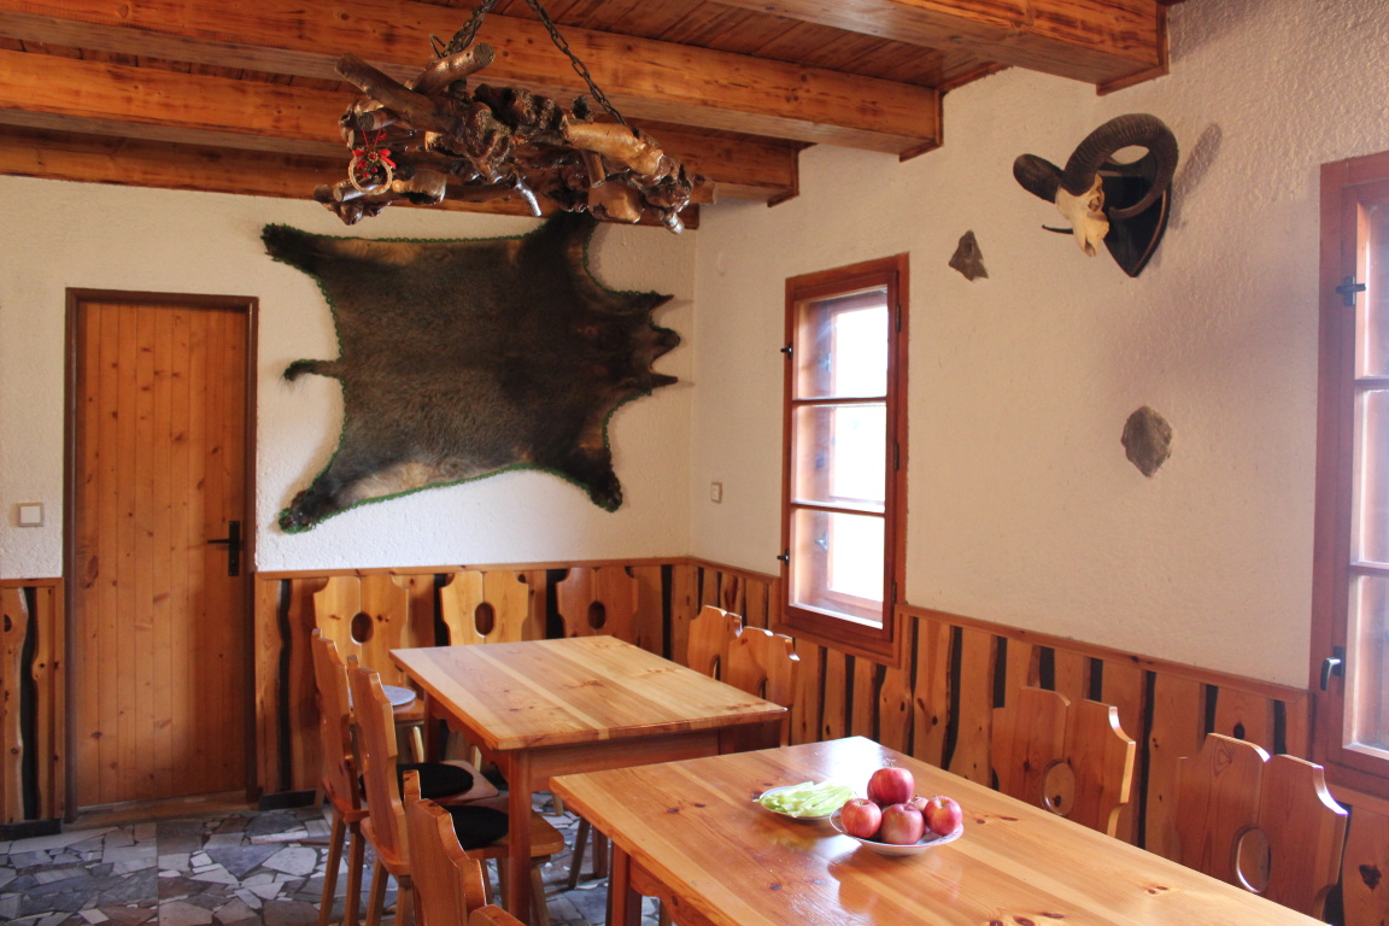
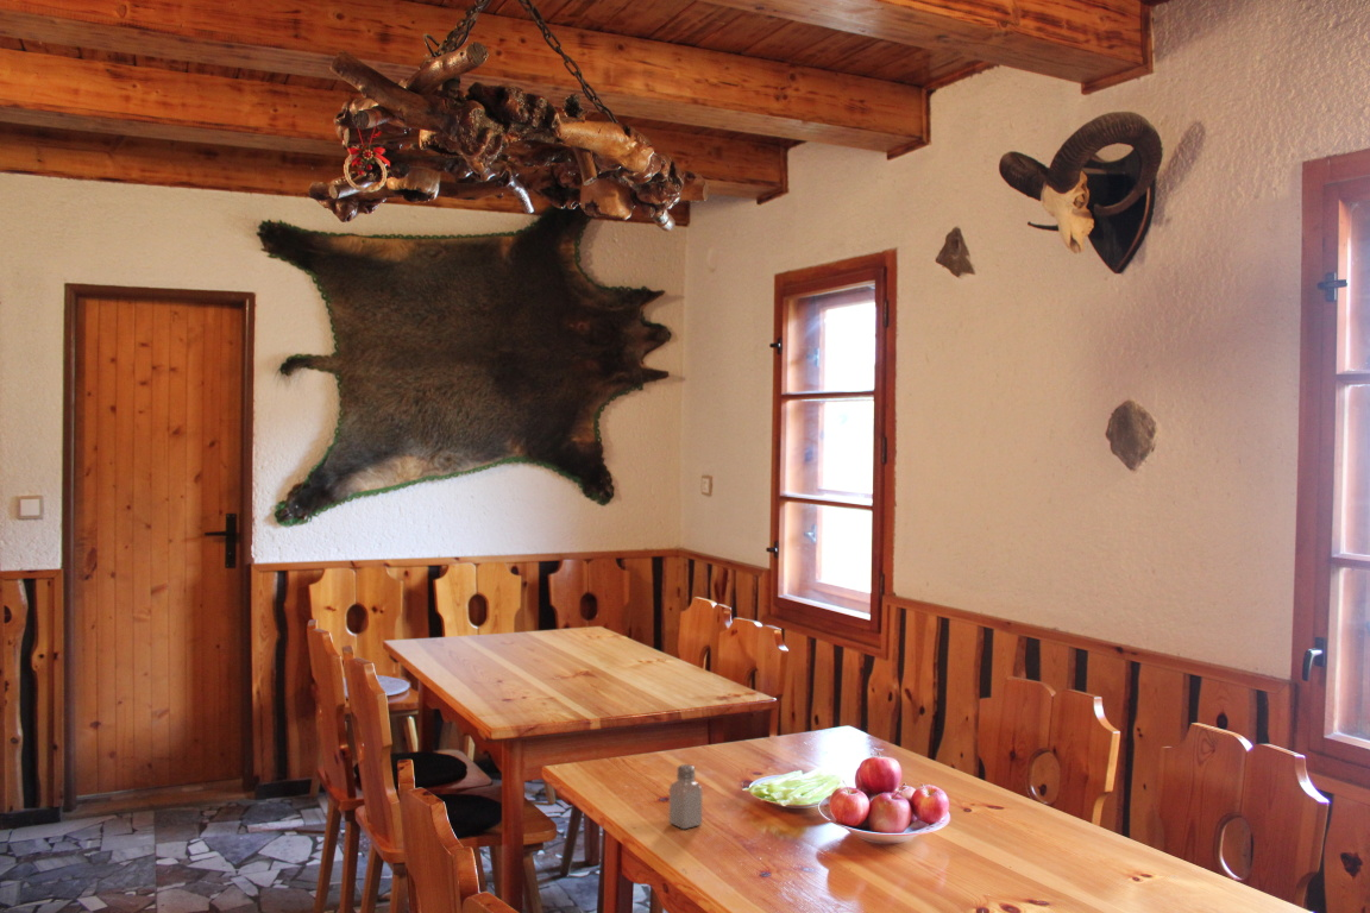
+ saltshaker [668,763,703,830]
